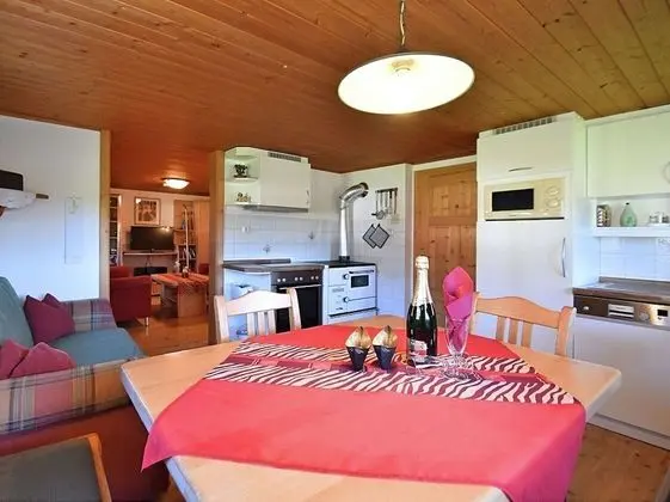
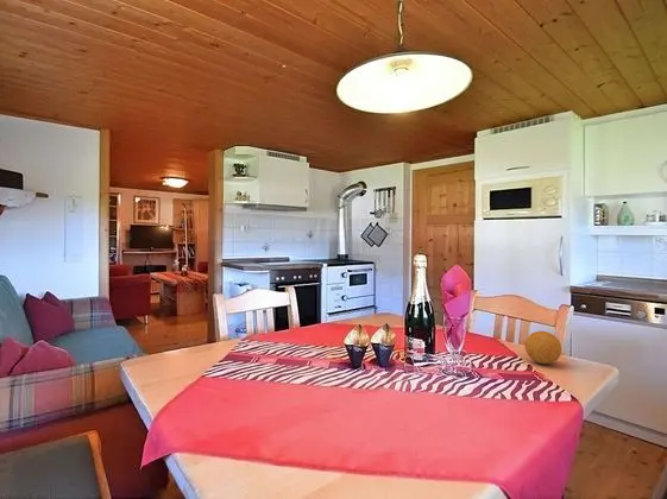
+ fruit [524,330,562,365]
